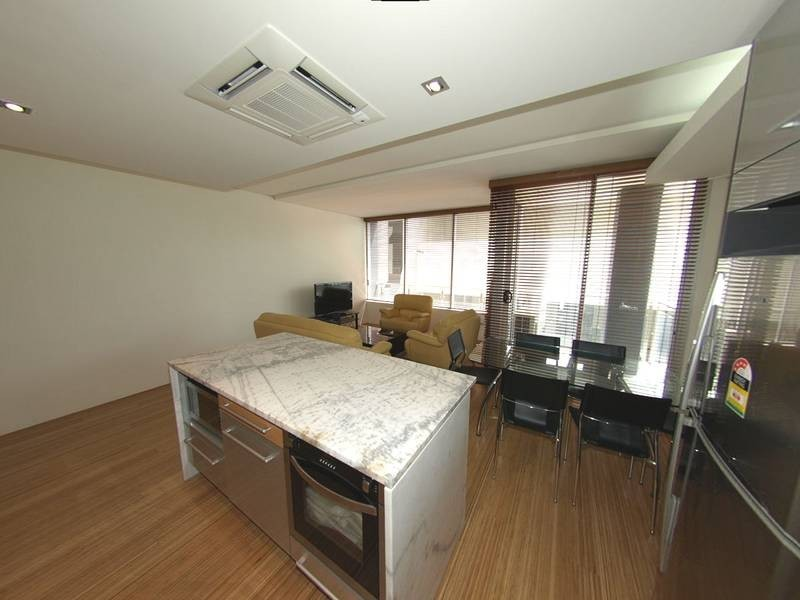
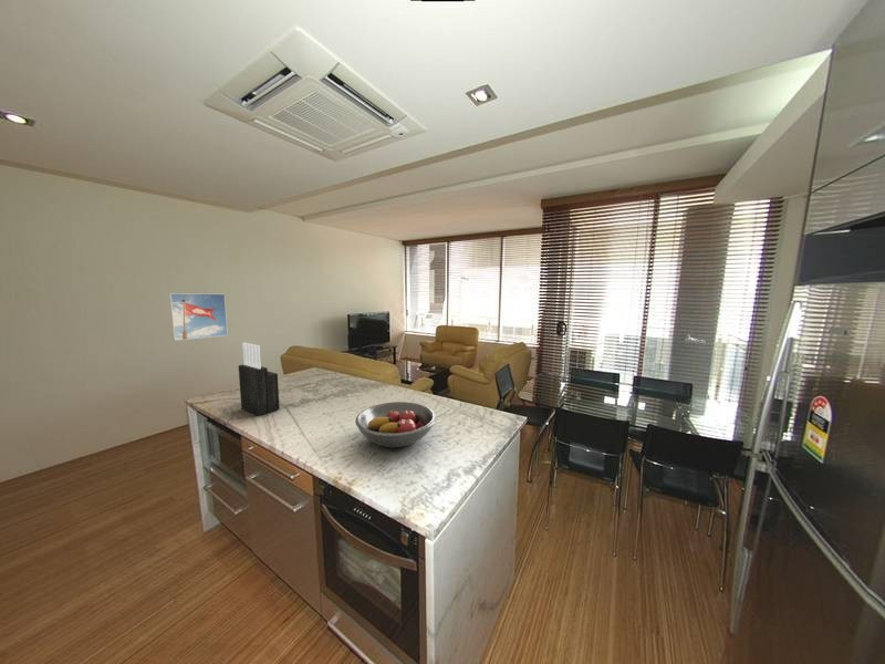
+ fruit bowl [354,401,437,448]
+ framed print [168,292,229,342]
+ knife block [238,342,281,417]
